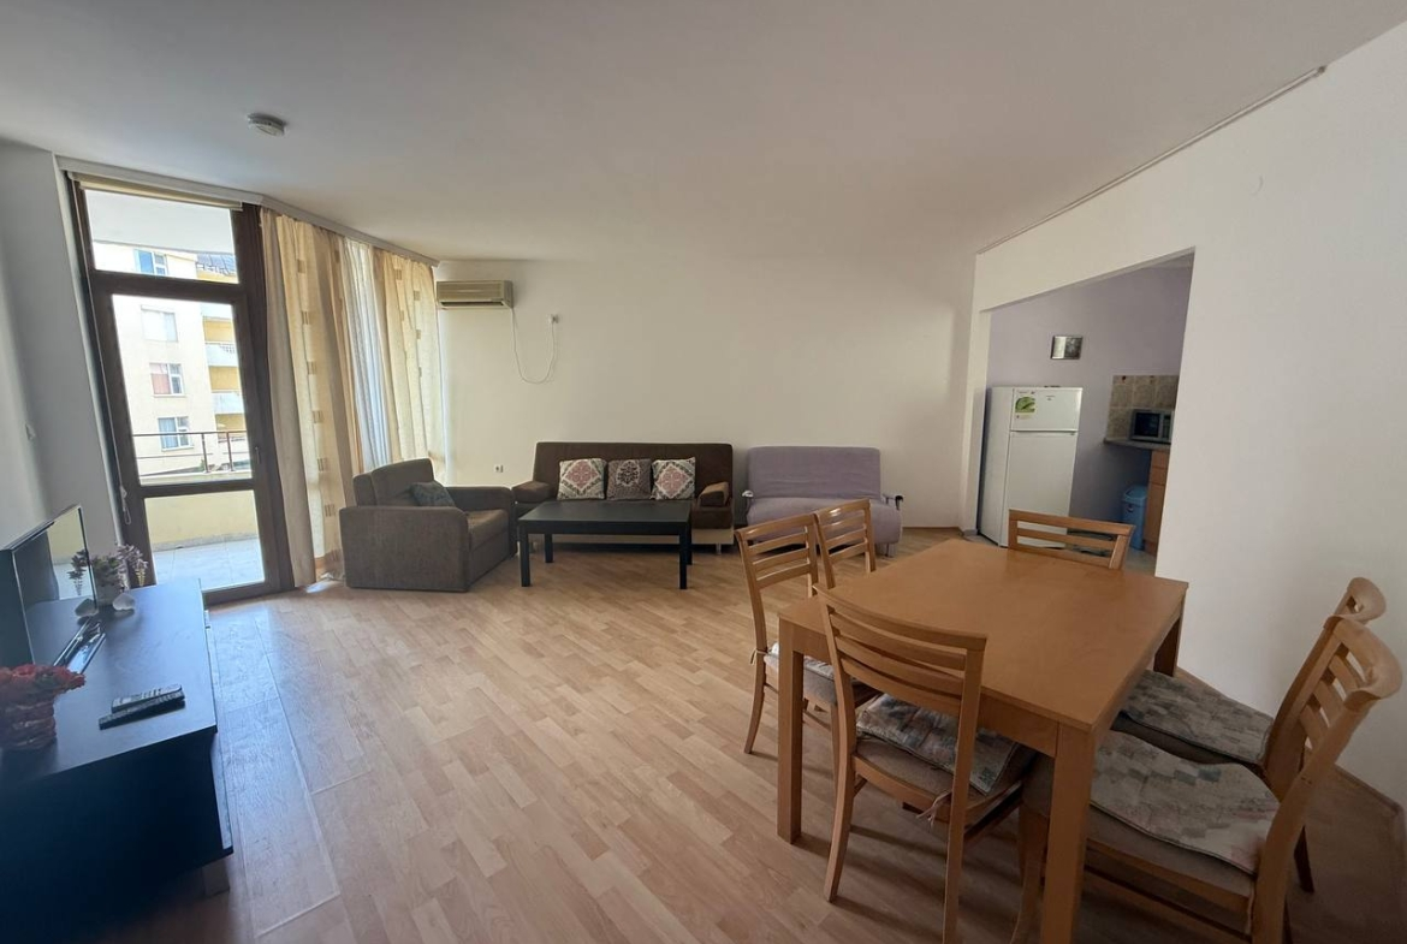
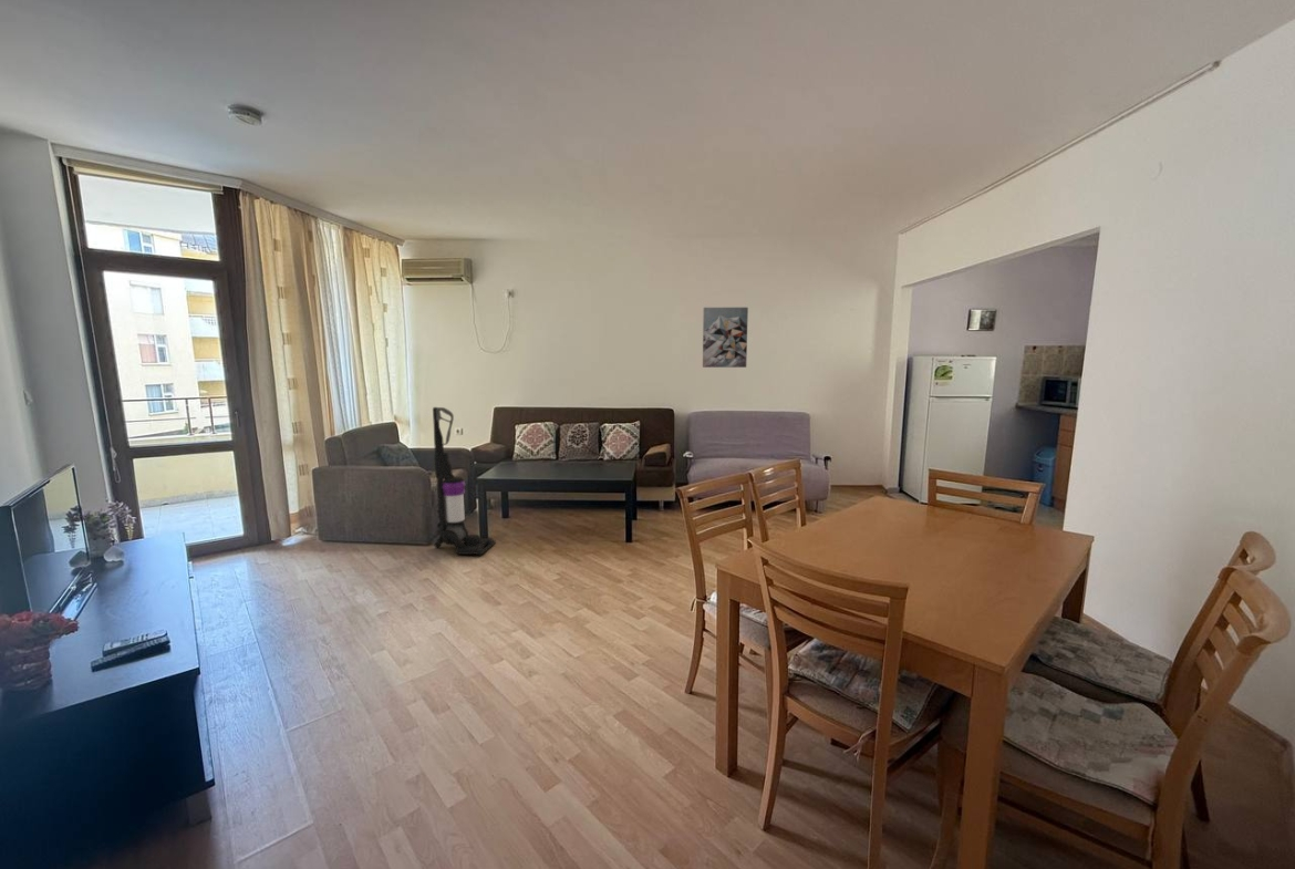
+ wall art [702,307,749,369]
+ vacuum cleaner [432,406,497,557]
